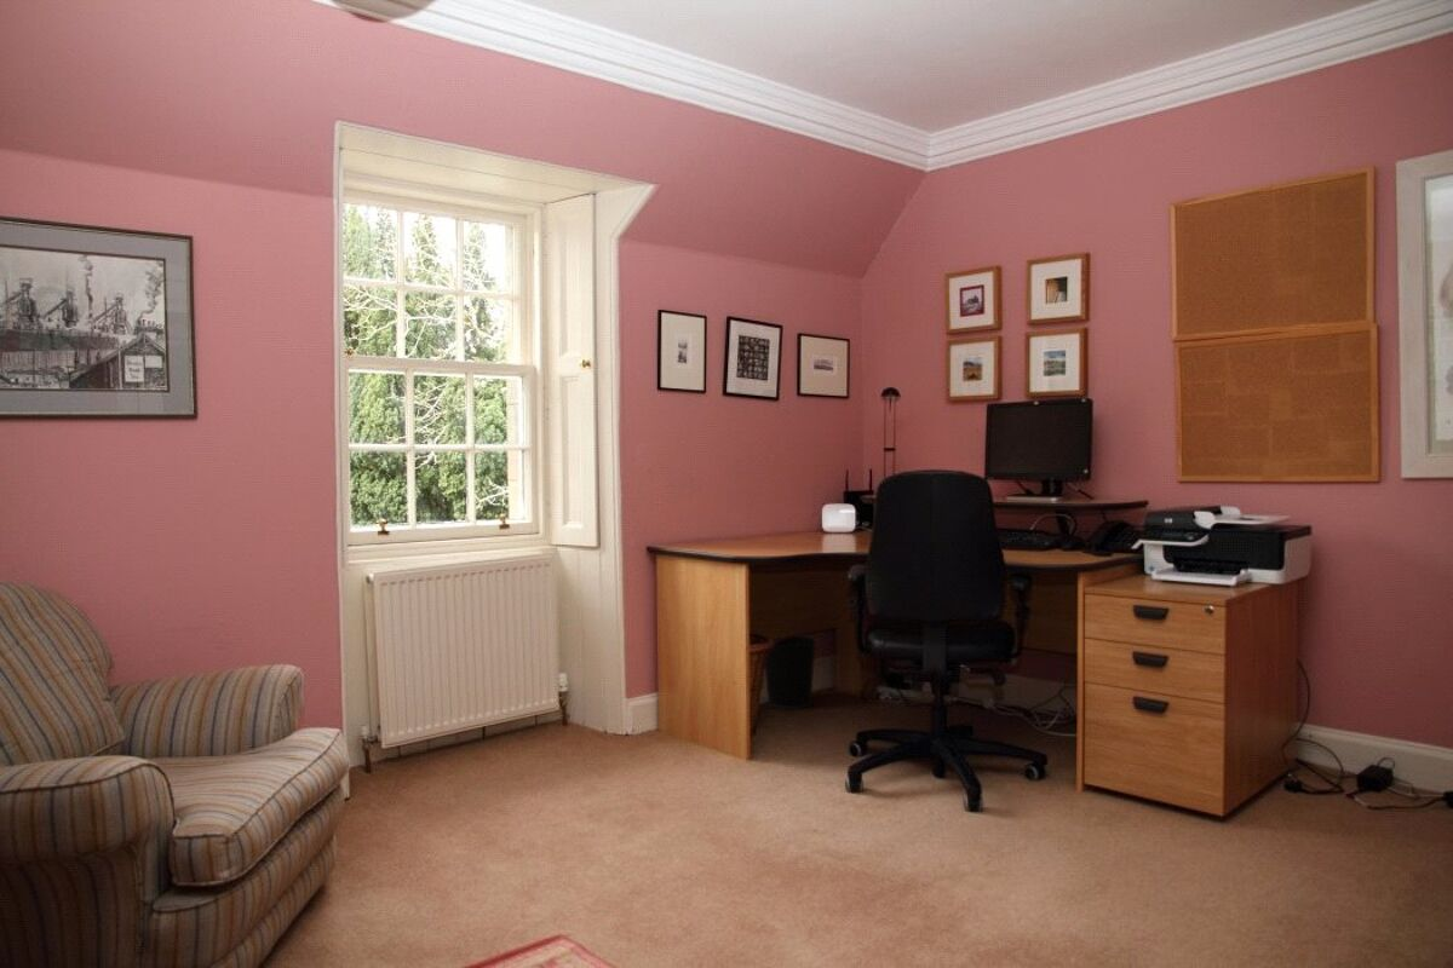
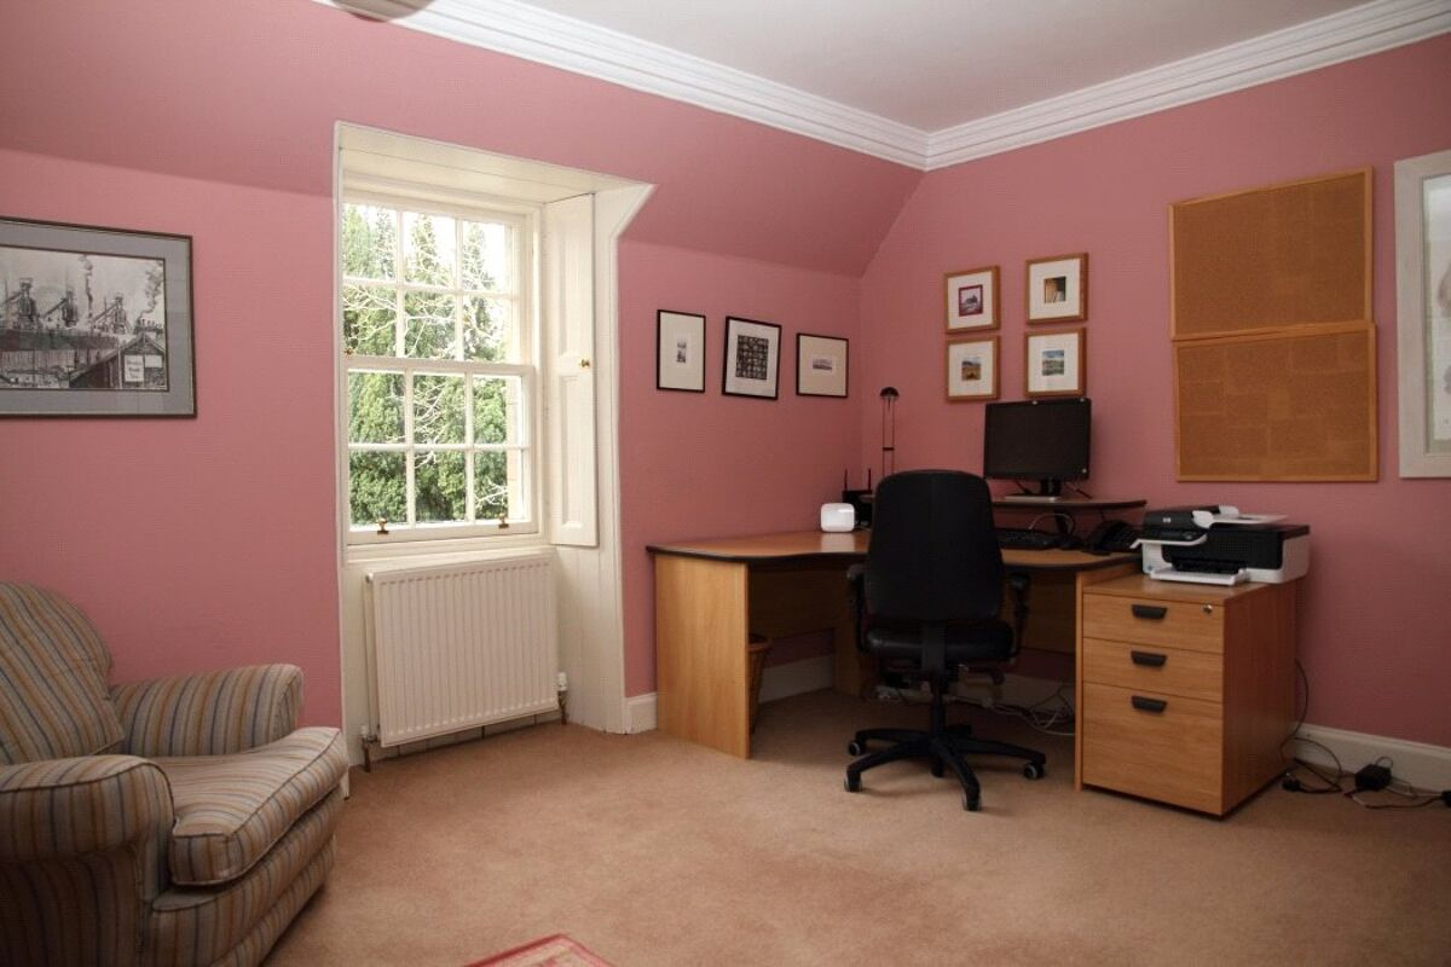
- wastebasket [764,634,819,710]
